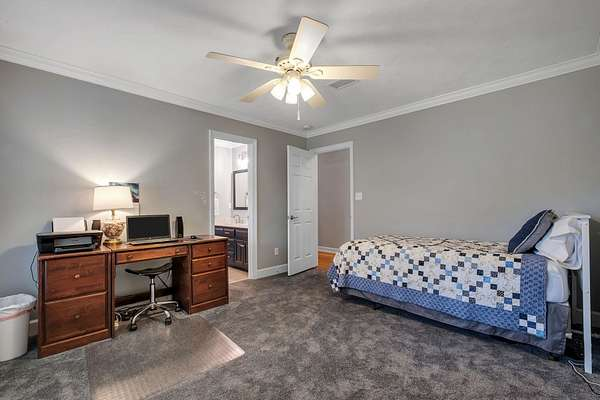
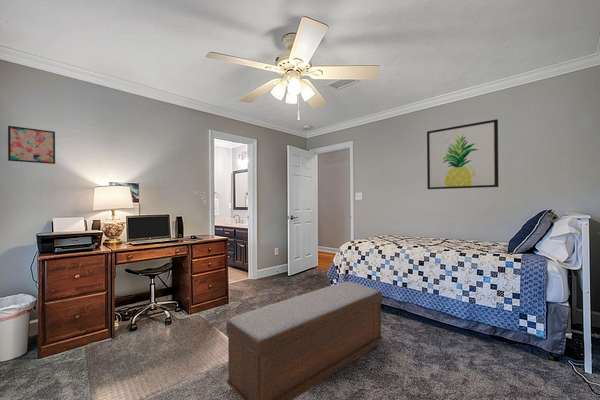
+ bench [226,281,384,400]
+ wall art [426,118,499,190]
+ wall art [7,125,56,165]
